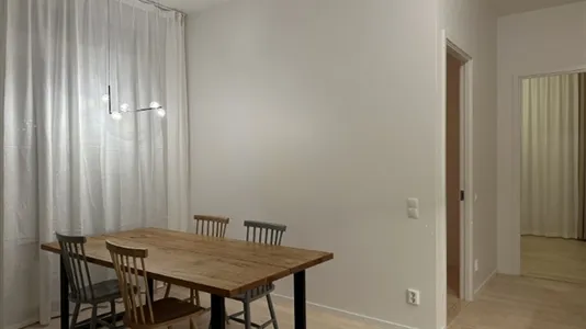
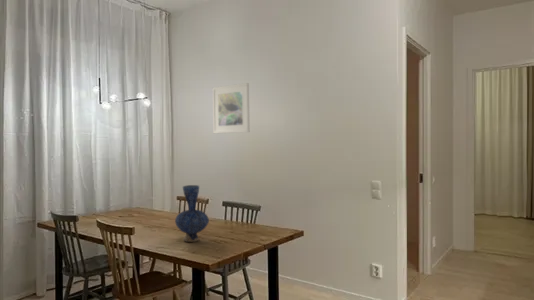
+ vase [174,184,210,243]
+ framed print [212,82,250,134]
